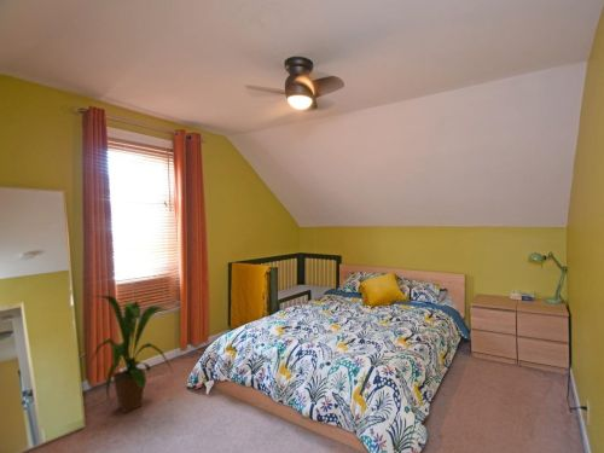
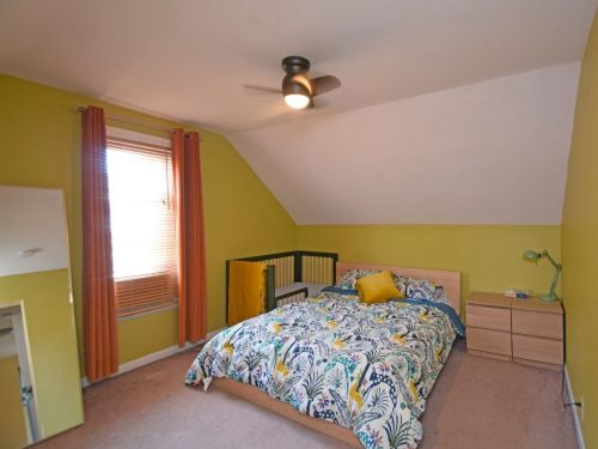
- house plant [91,294,174,414]
